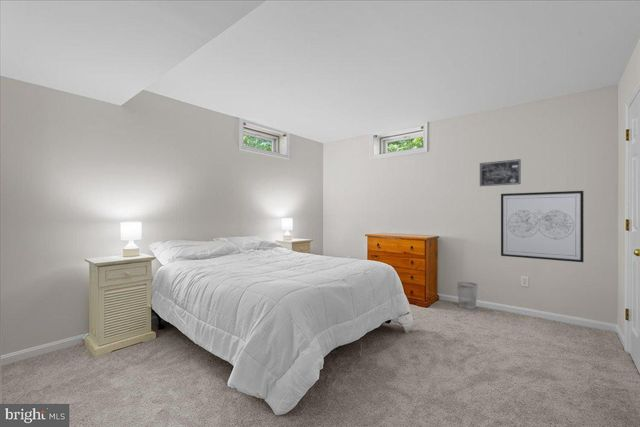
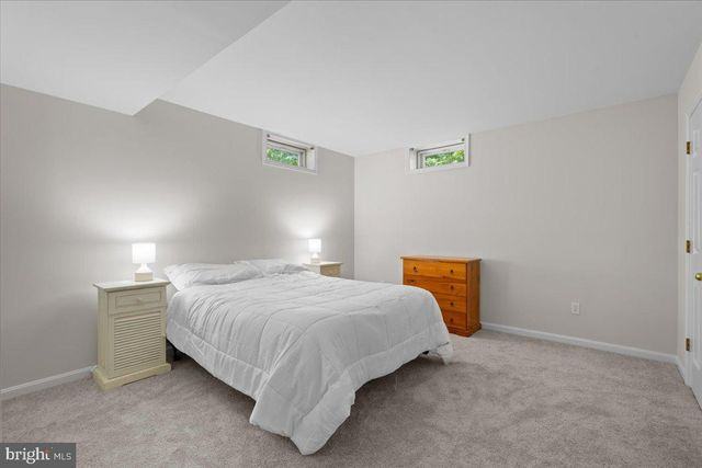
- wastebasket [456,281,479,310]
- wall art [479,158,522,187]
- wall art [500,190,585,263]
